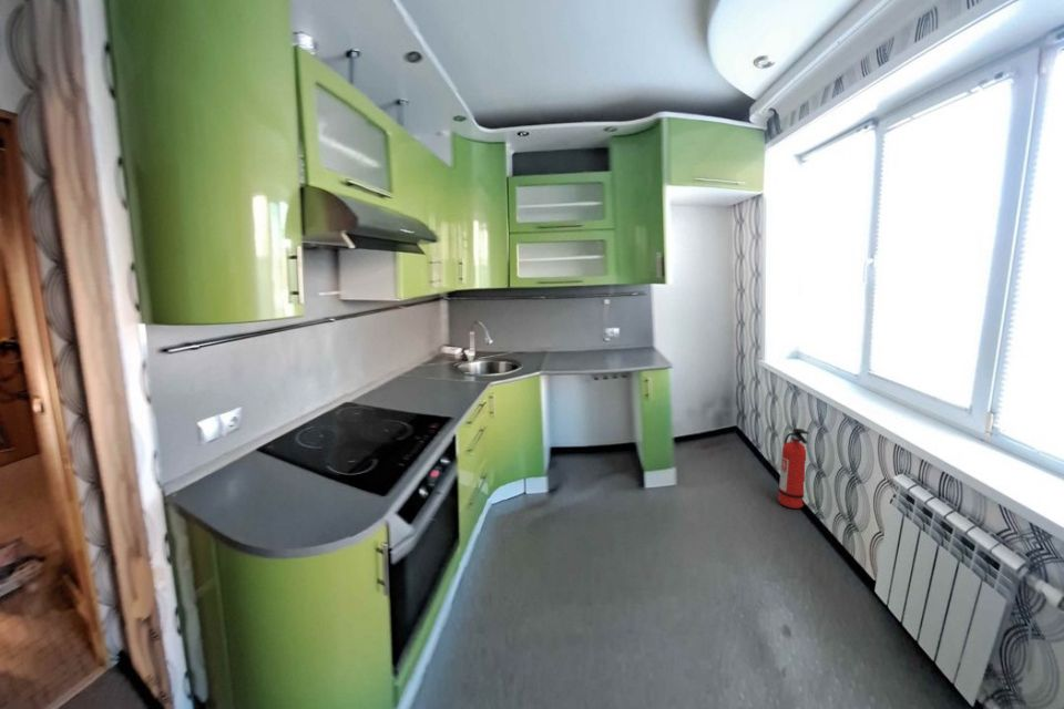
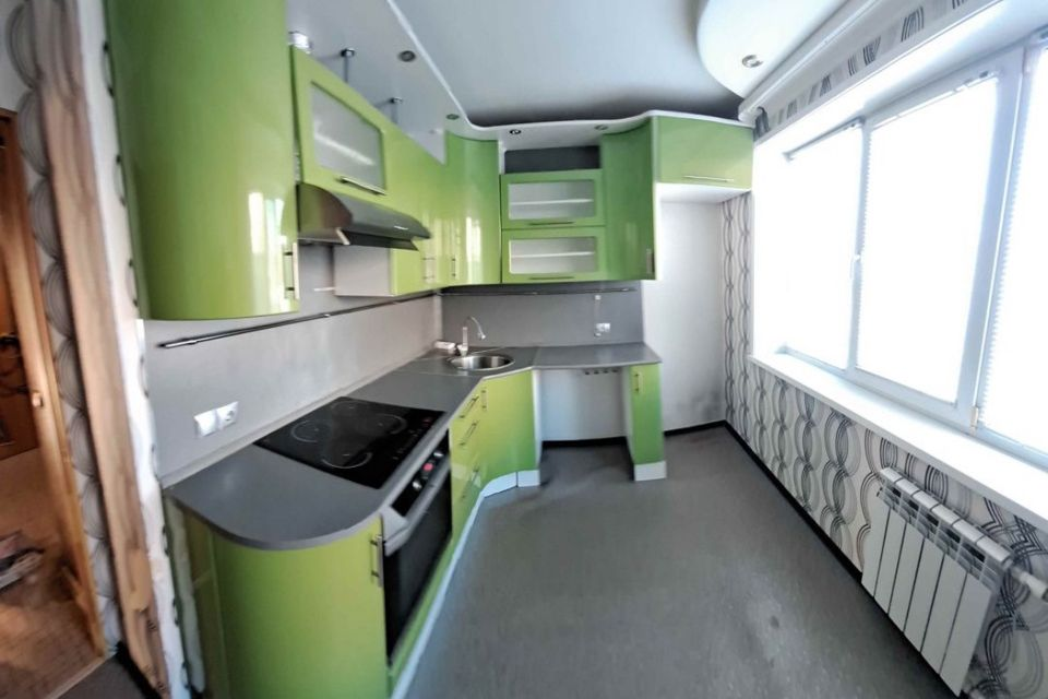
- fire extinguisher [777,428,810,510]
